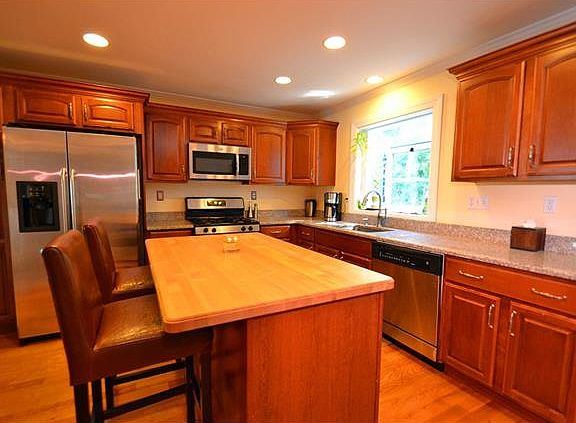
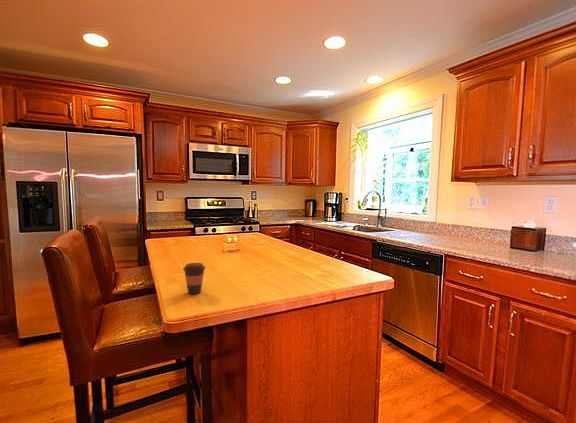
+ coffee cup [182,262,207,295]
